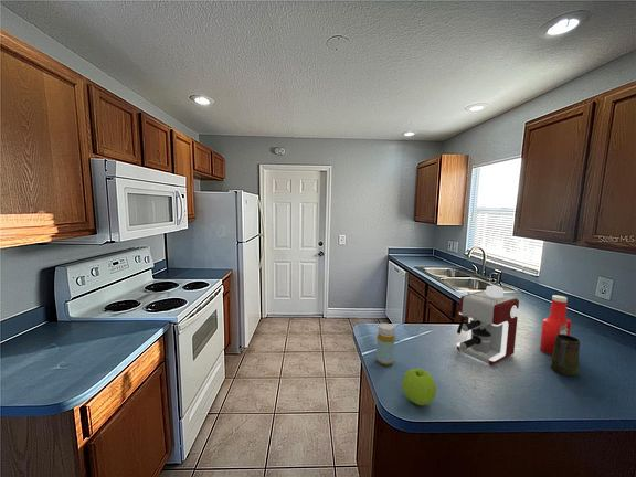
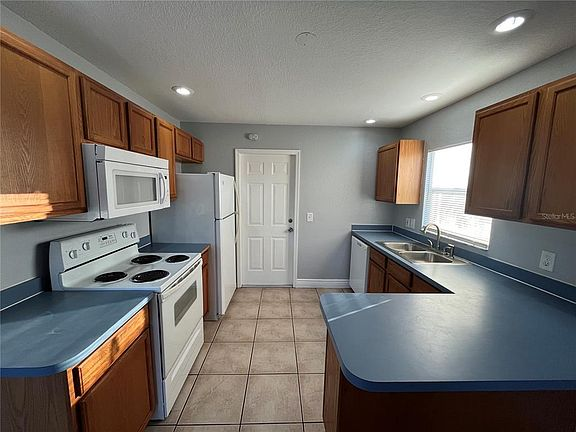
- coffee maker [456,285,520,367]
- mug [550,335,581,377]
- bottle [375,322,396,367]
- soap bottle [539,294,572,356]
- apple [401,368,437,406]
